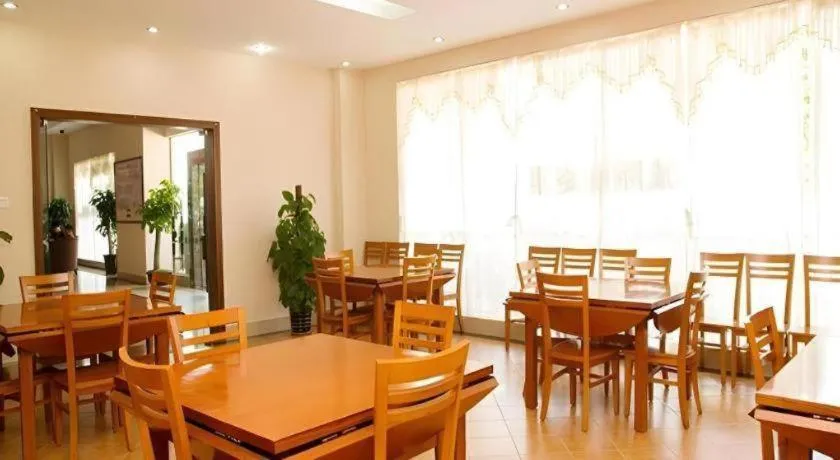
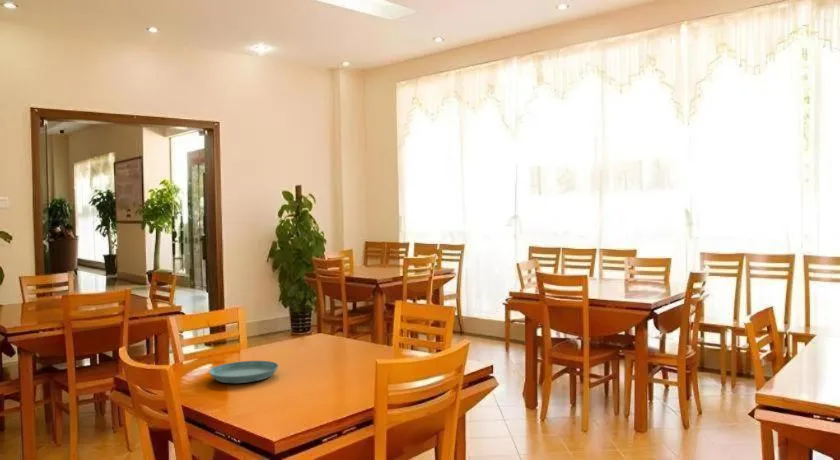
+ saucer [208,360,280,384]
